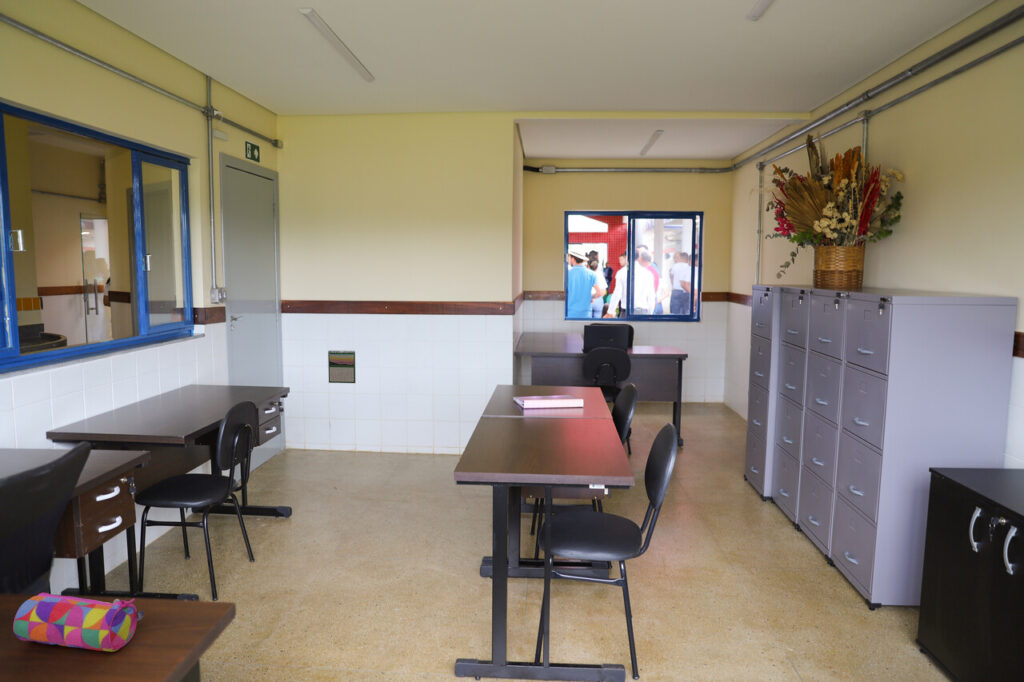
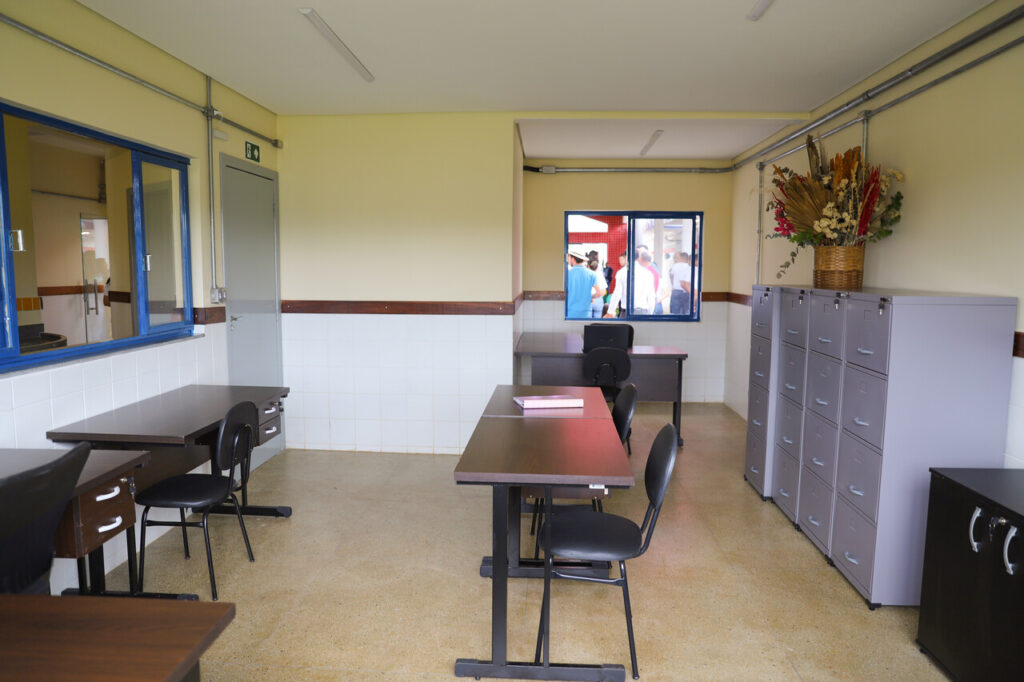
- pencil case [12,592,145,653]
- calendar [327,349,357,384]
